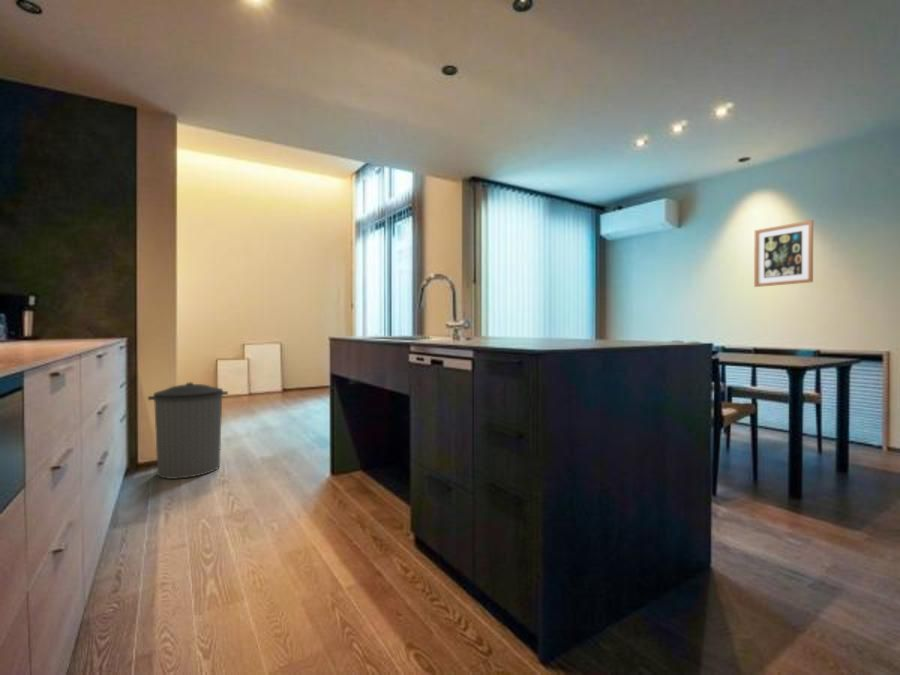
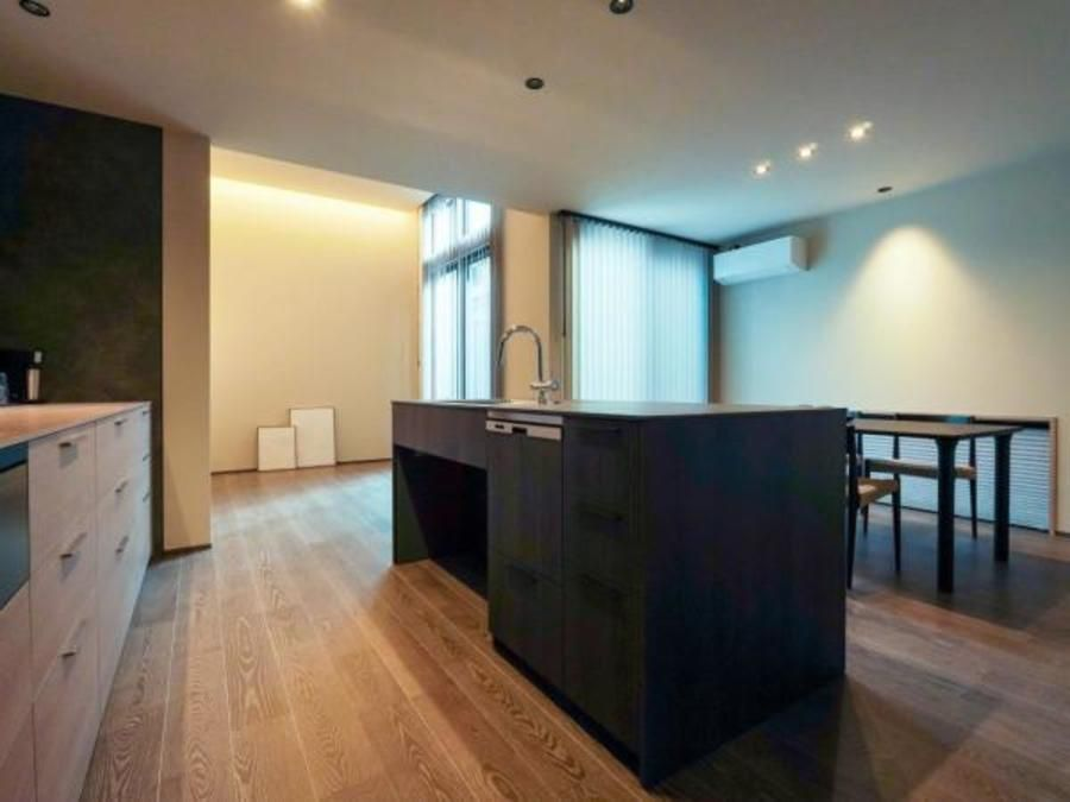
- wall art [753,219,814,288]
- trash can [147,381,229,480]
